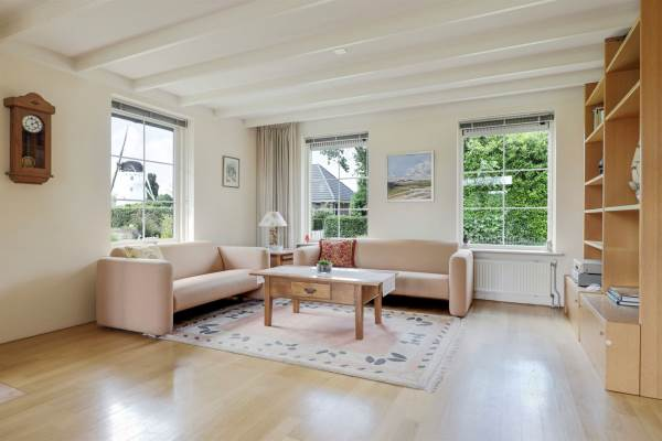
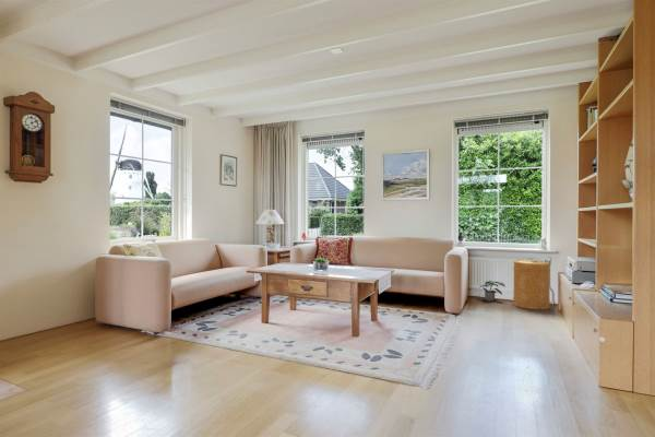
+ potted plant [478,280,507,303]
+ basket [512,259,551,310]
